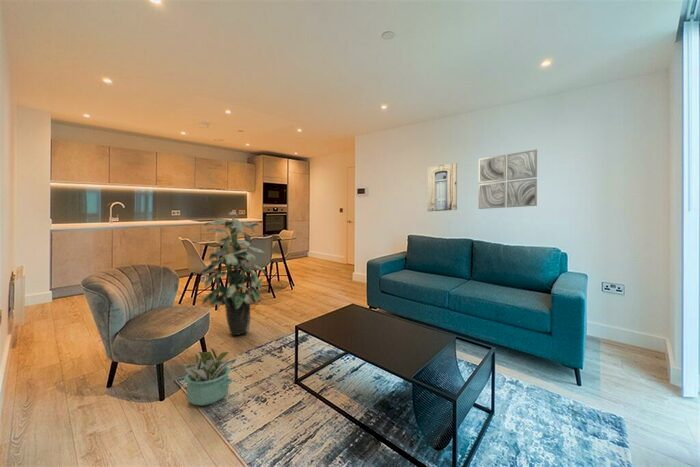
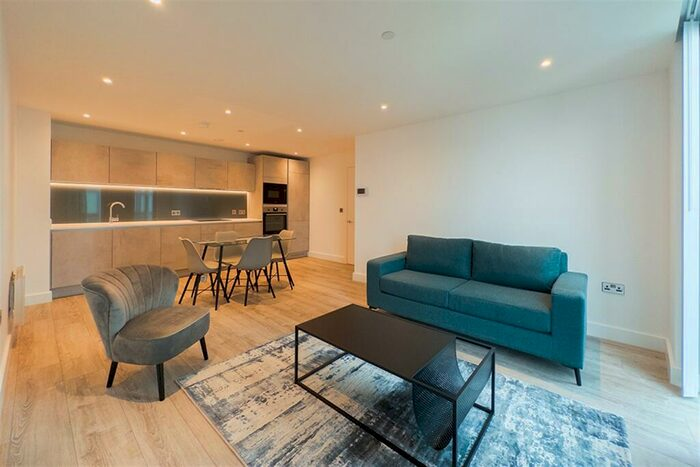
- indoor plant [201,211,267,336]
- wall art [478,149,538,210]
- decorative plant [183,346,240,407]
- wall art [426,162,458,212]
